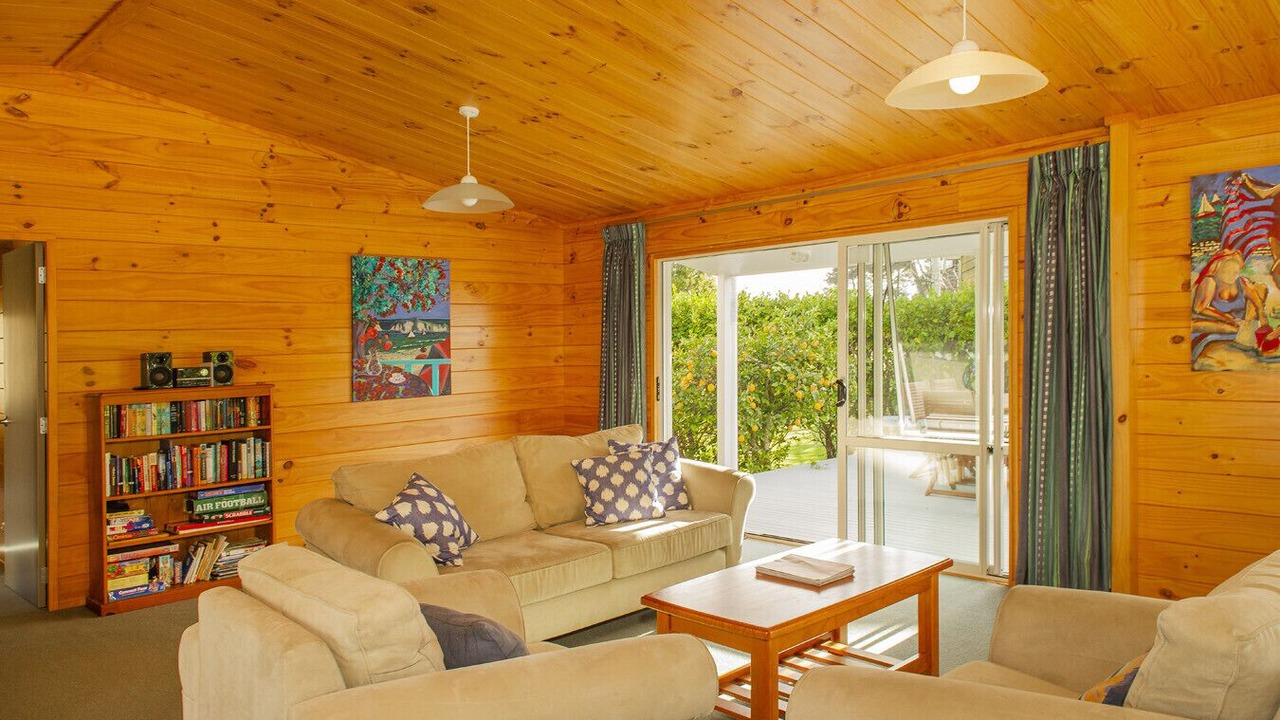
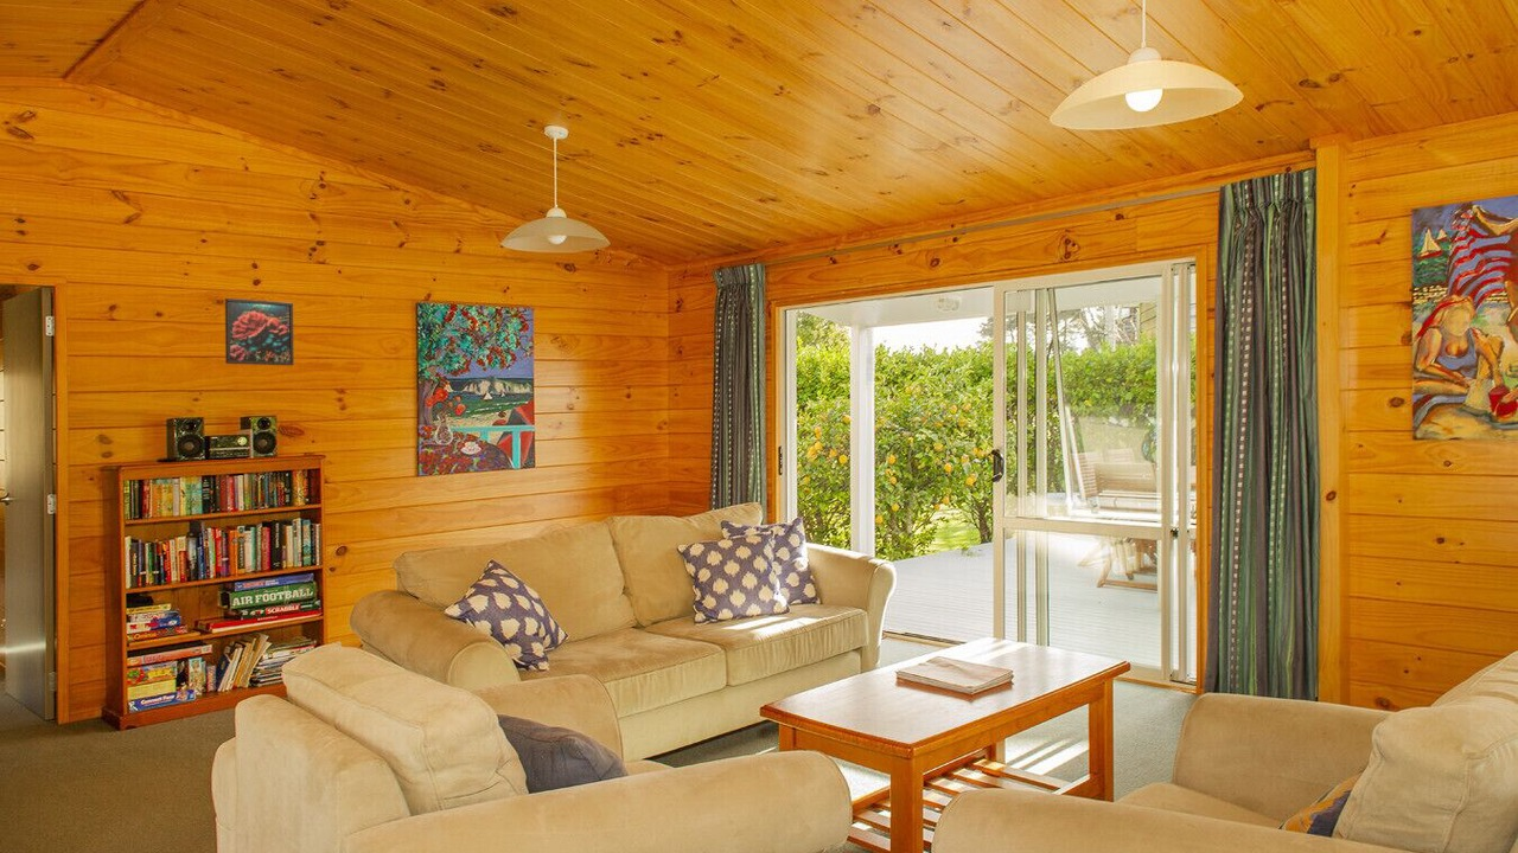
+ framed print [224,297,295,367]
